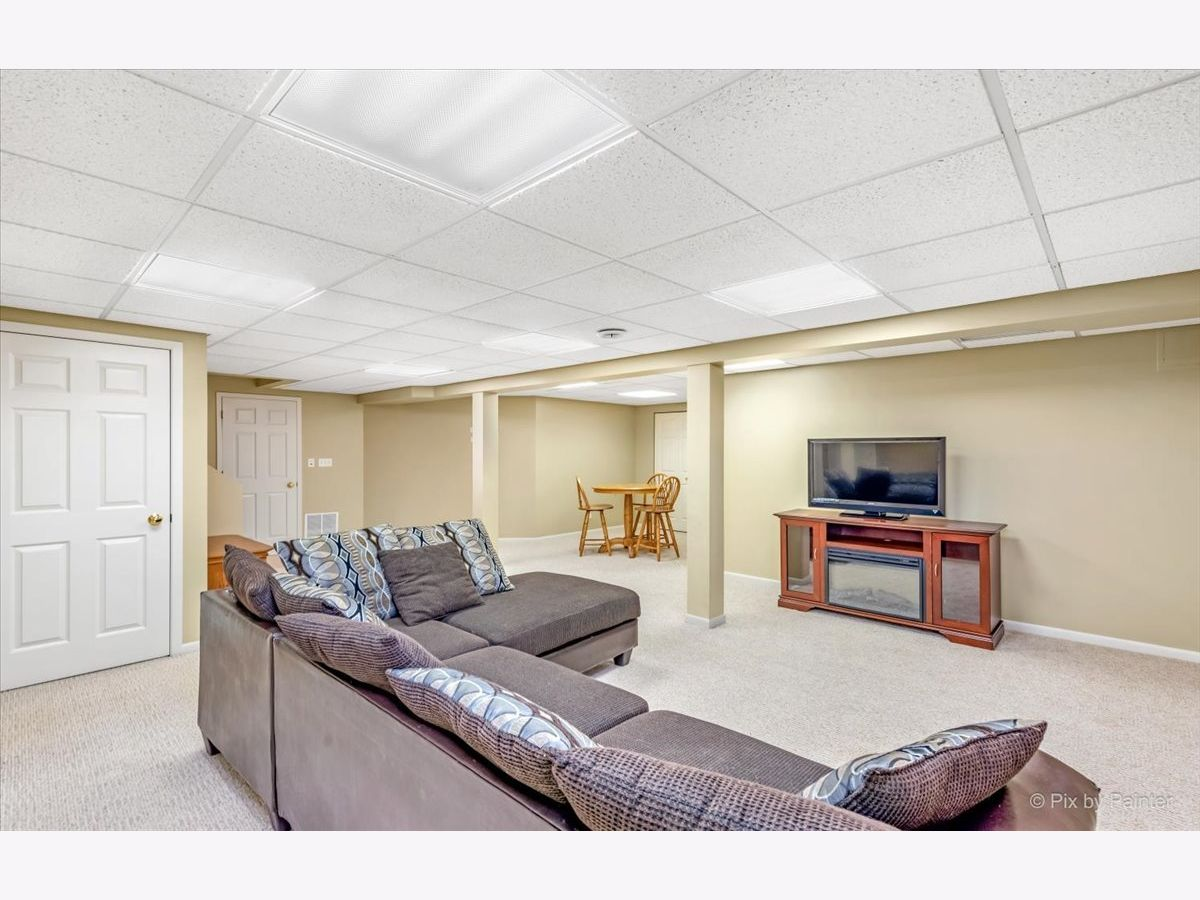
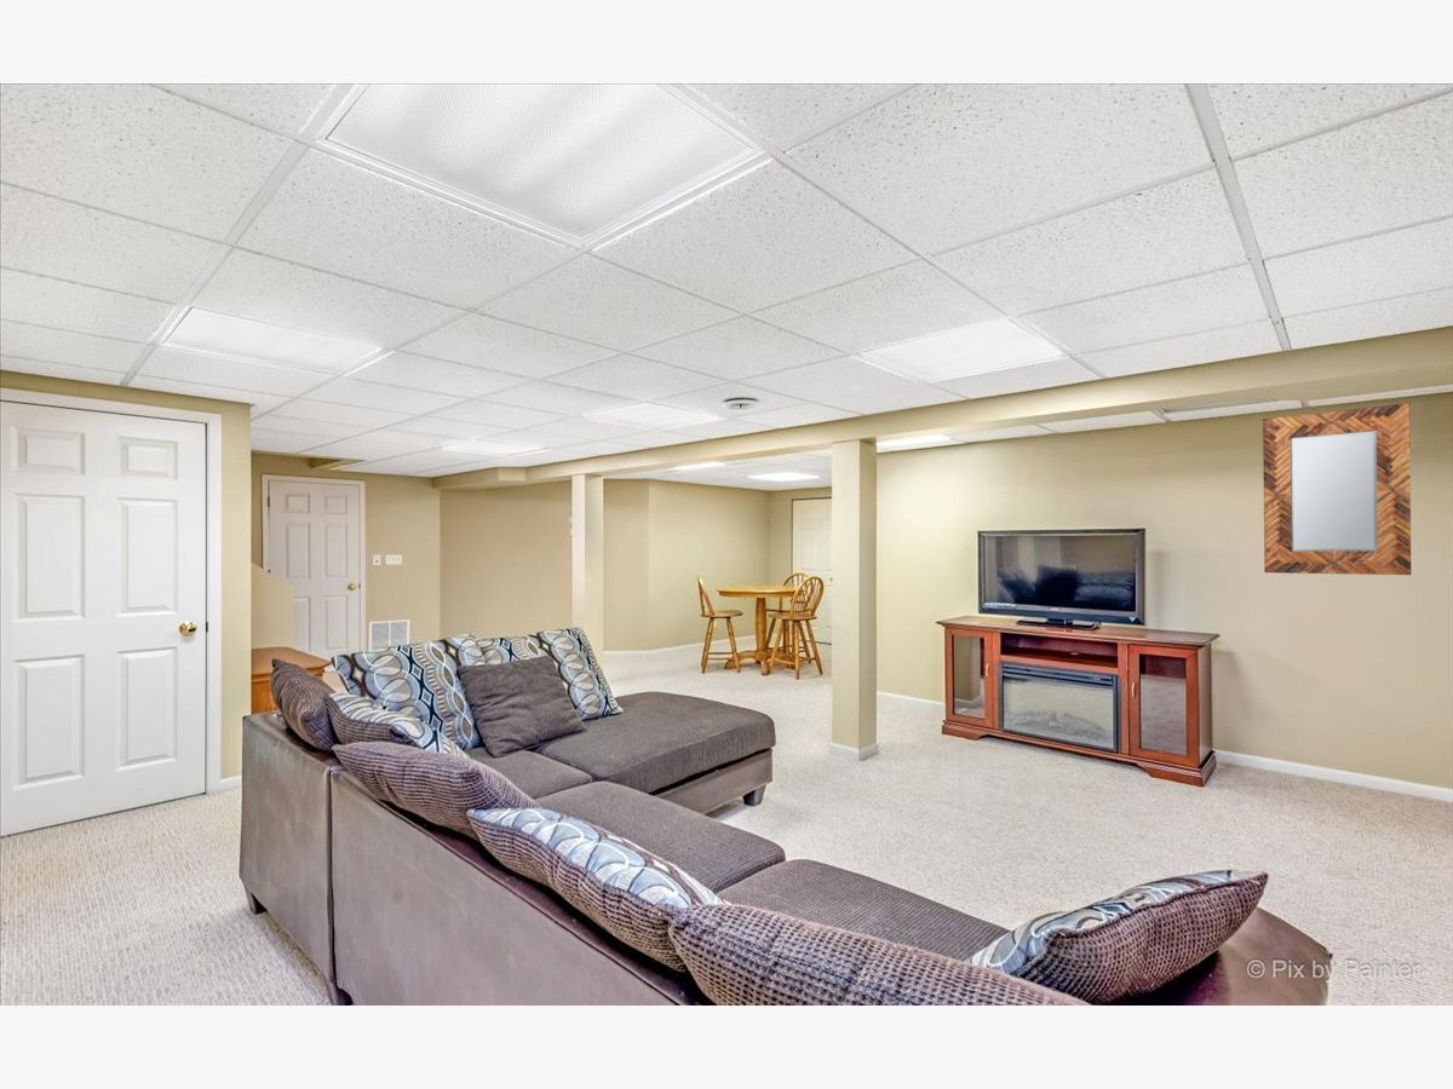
+ home mirror [1262,402,1412,576]
